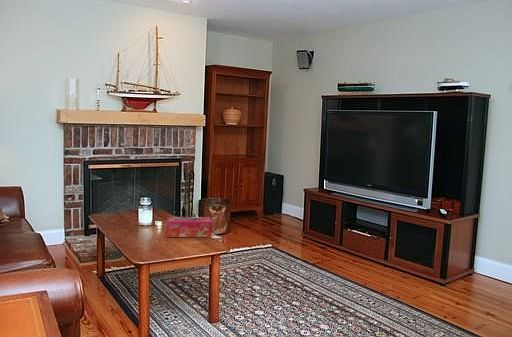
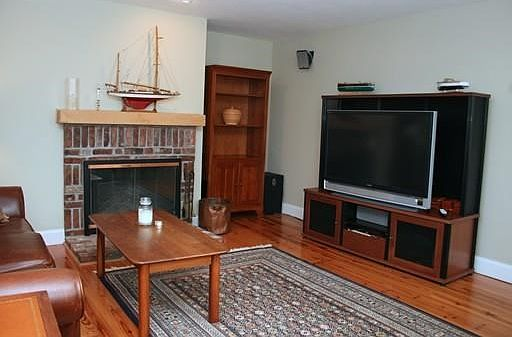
- tissue box [165,216,213,238]
